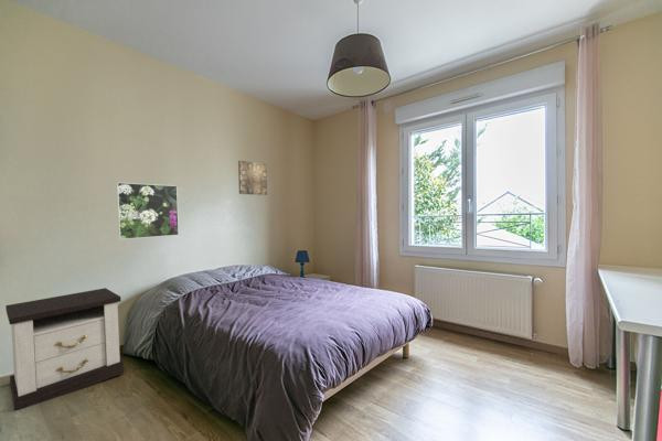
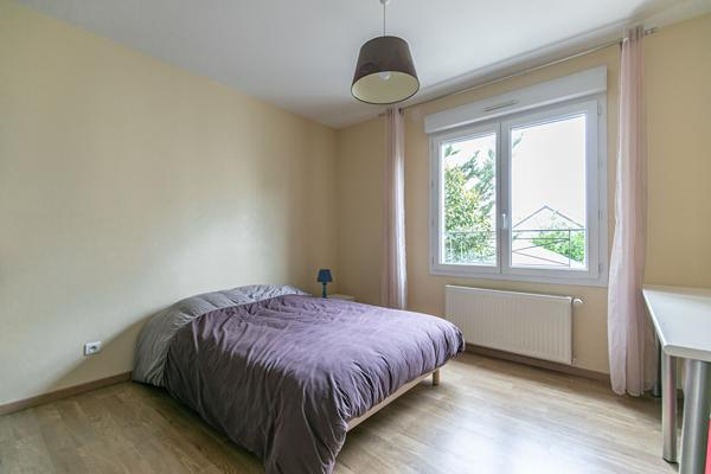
- wall art [237,160,268,196]
- nightstand [4,287,125,412]
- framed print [116,182,180,240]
